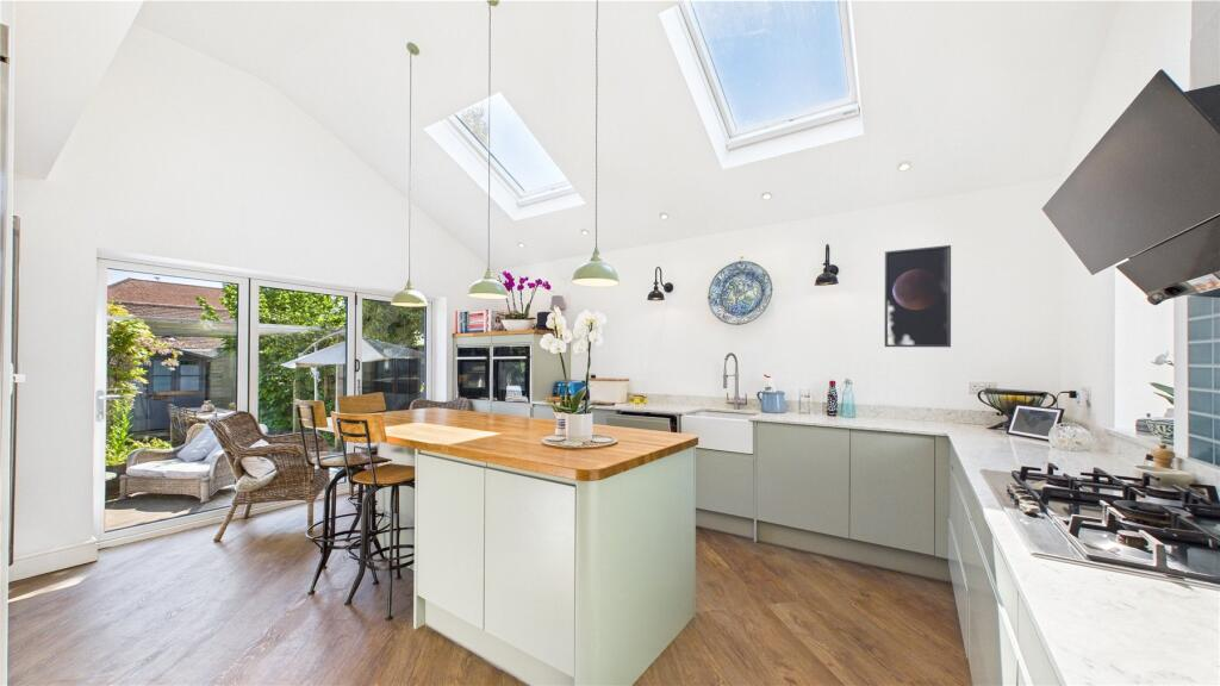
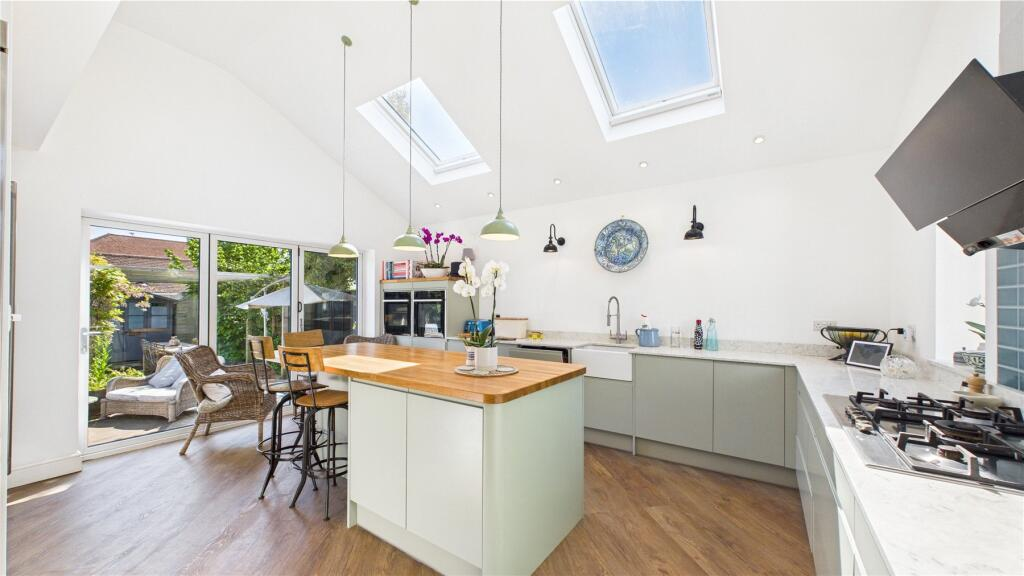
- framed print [884,244,952,348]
